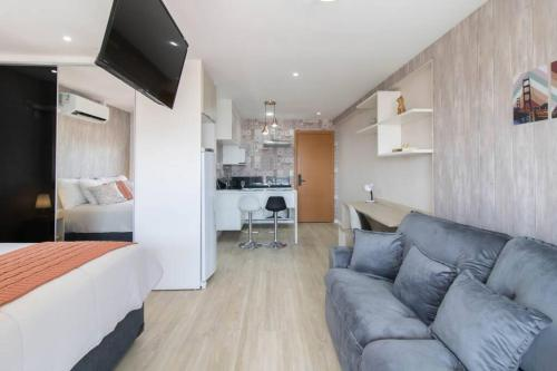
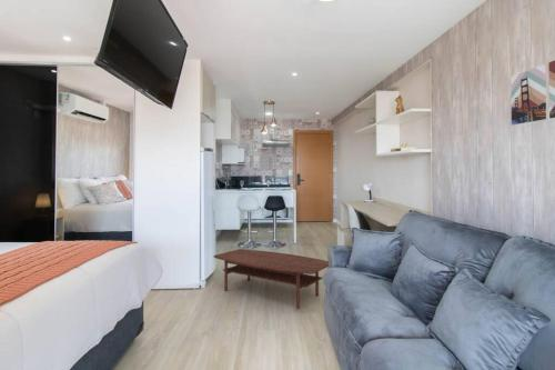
+ coffee table [213,248,330,310]
